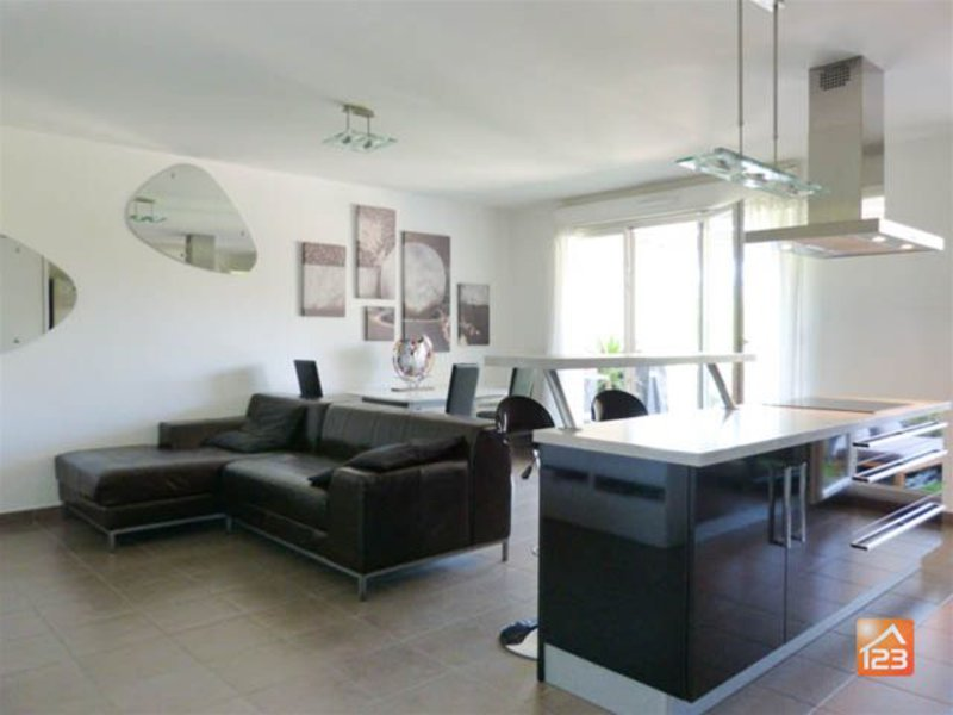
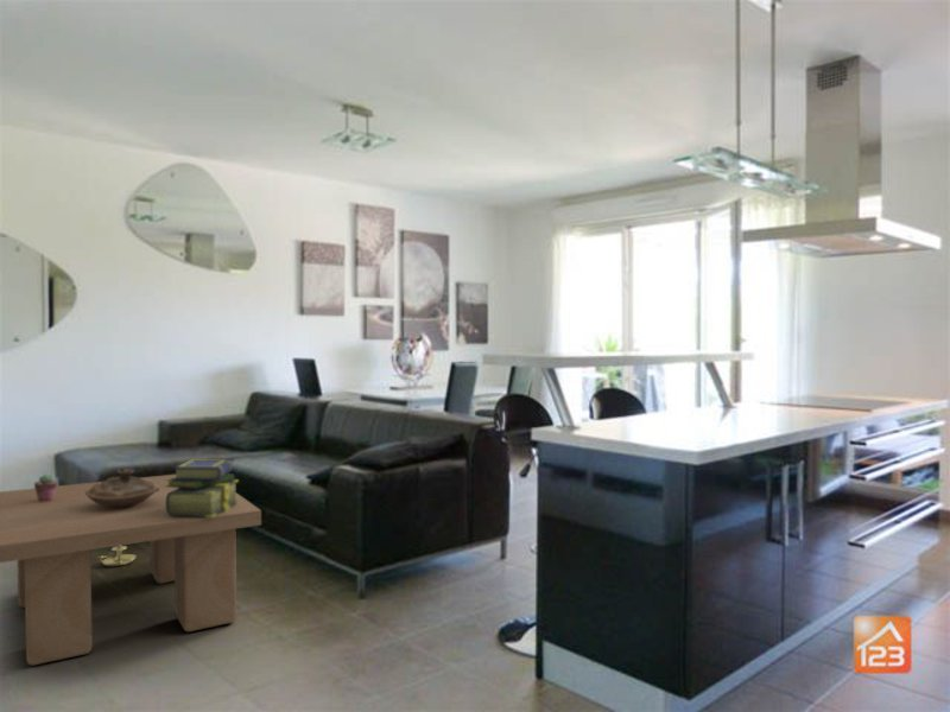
+ potted succulent [33,473,58,502]
+ decorative bowl [86,468,159,508]
+ stack of books [165,459,240,517]
+ candle holder [97,545,138,567]
+ coffee table [0,473,262,666]
